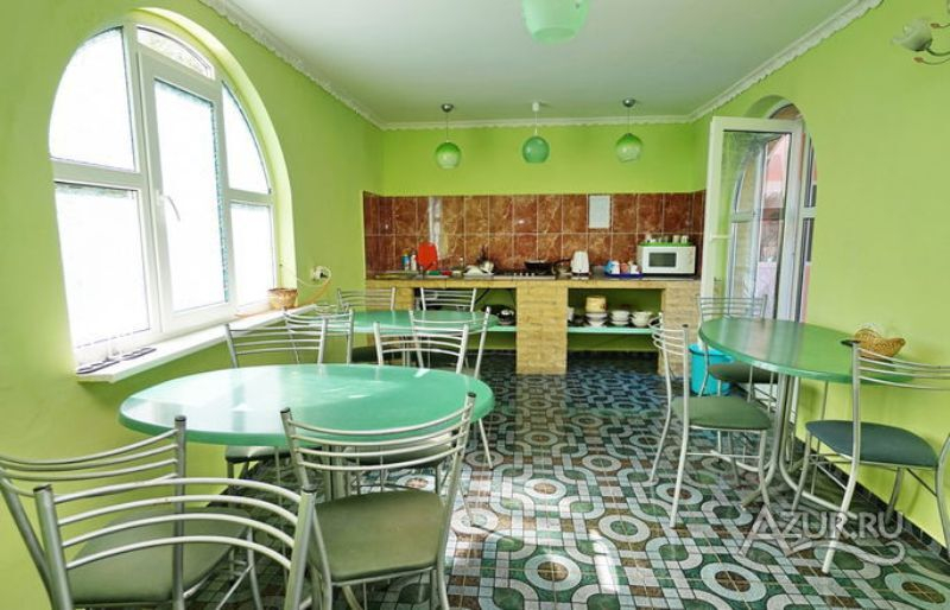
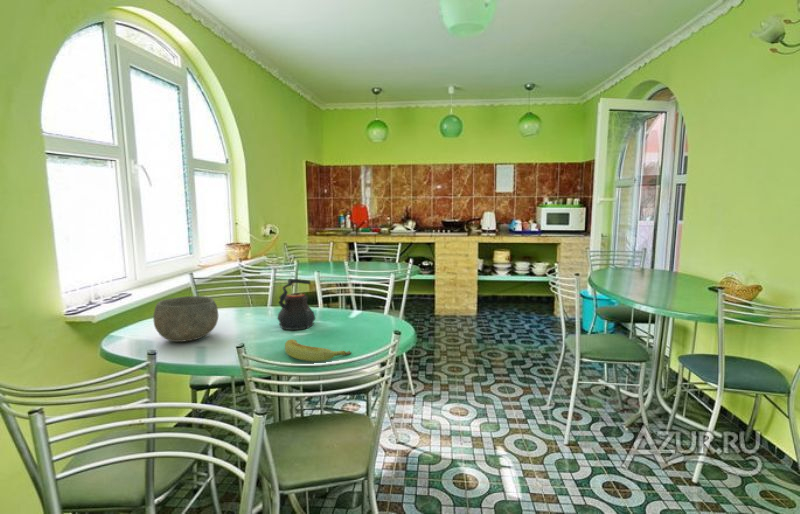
+ bowl [152,295,219,343]
+ banana [284,338,352,363]
+ teapot [276,278,316,331]
